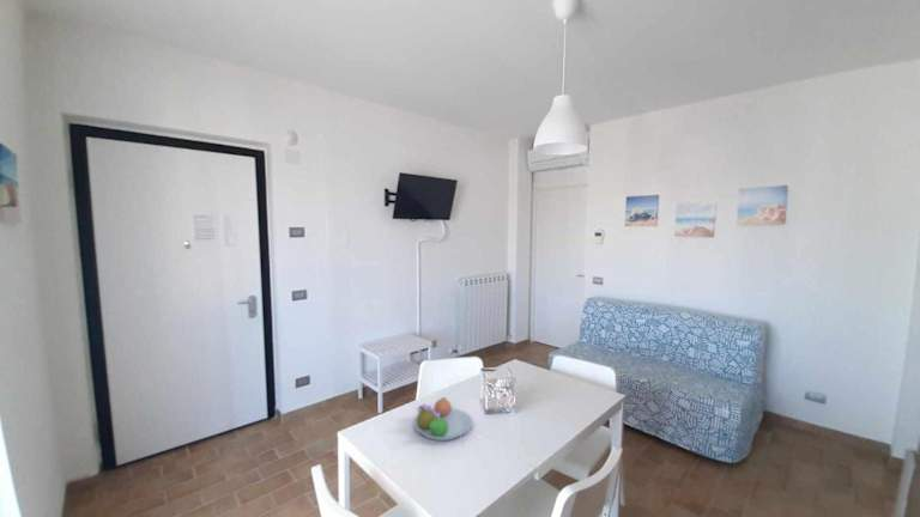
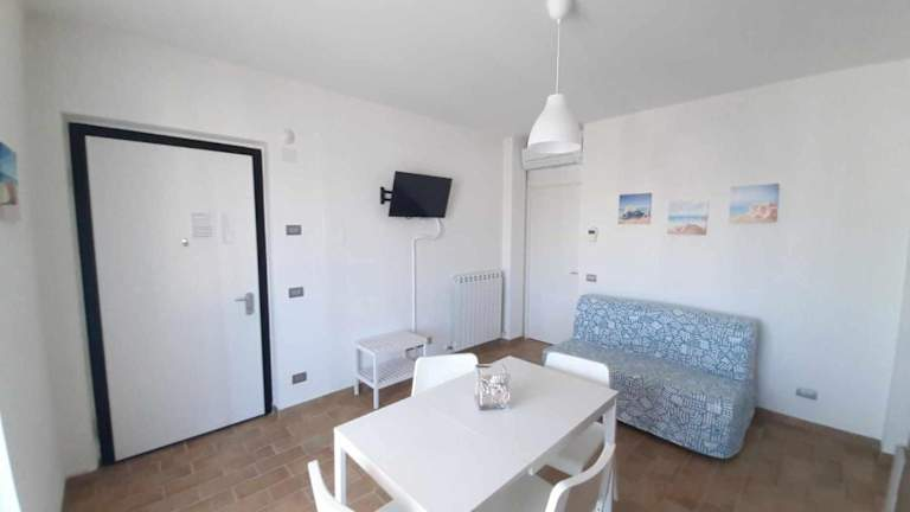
- fruit bowl [412,396,474,442]
